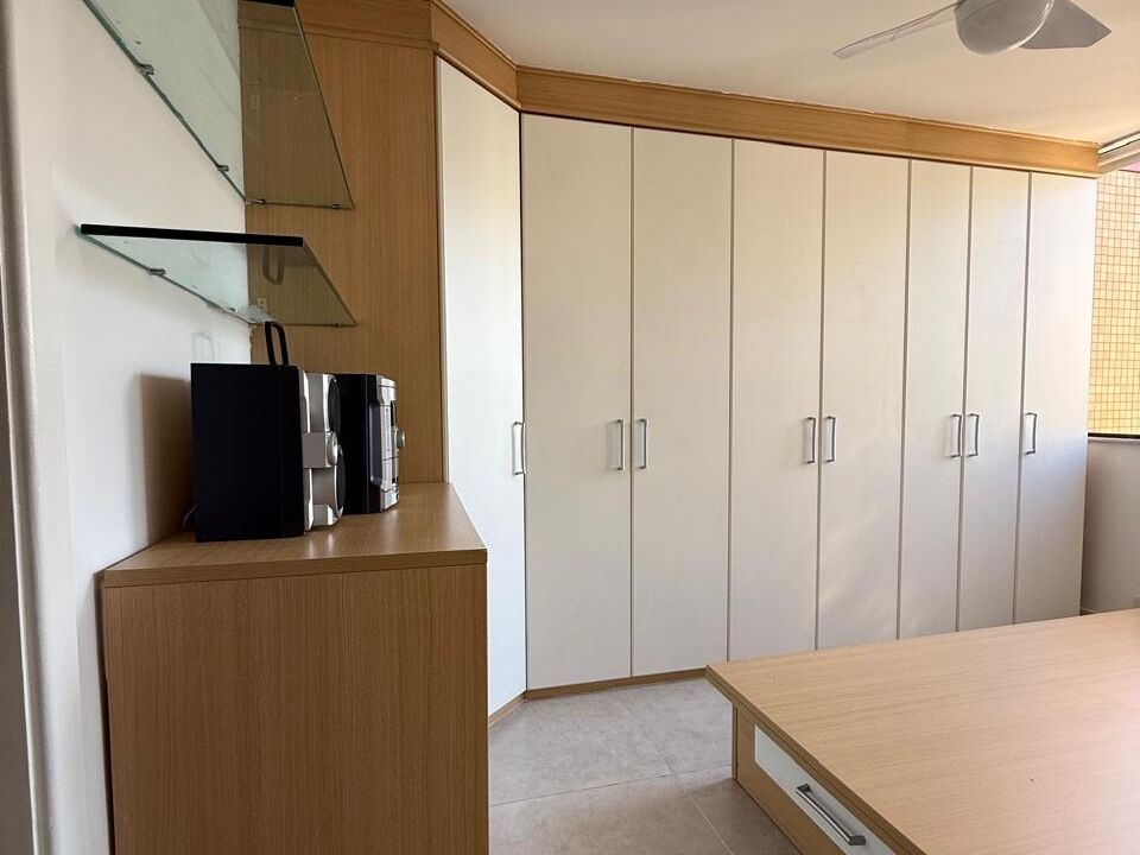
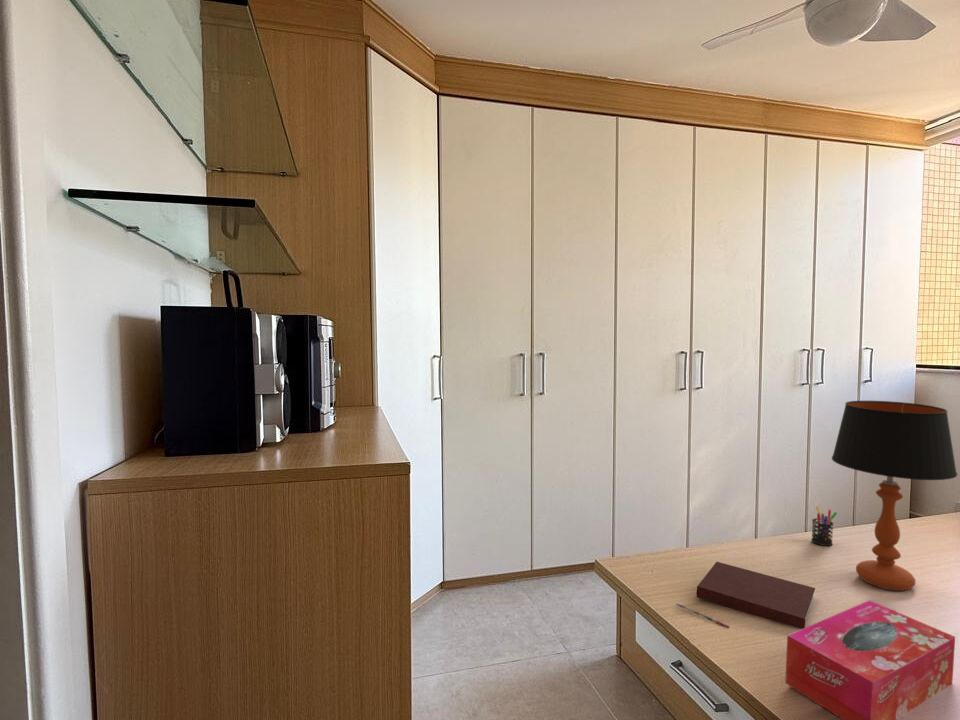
+ pen holder [810,505,838,547]
+ table lamp [831,400,958,592]
+ notebook [696,561,816,629]
+ tissue box [784,599,956,720]
+ pen [675,602,730,629]
